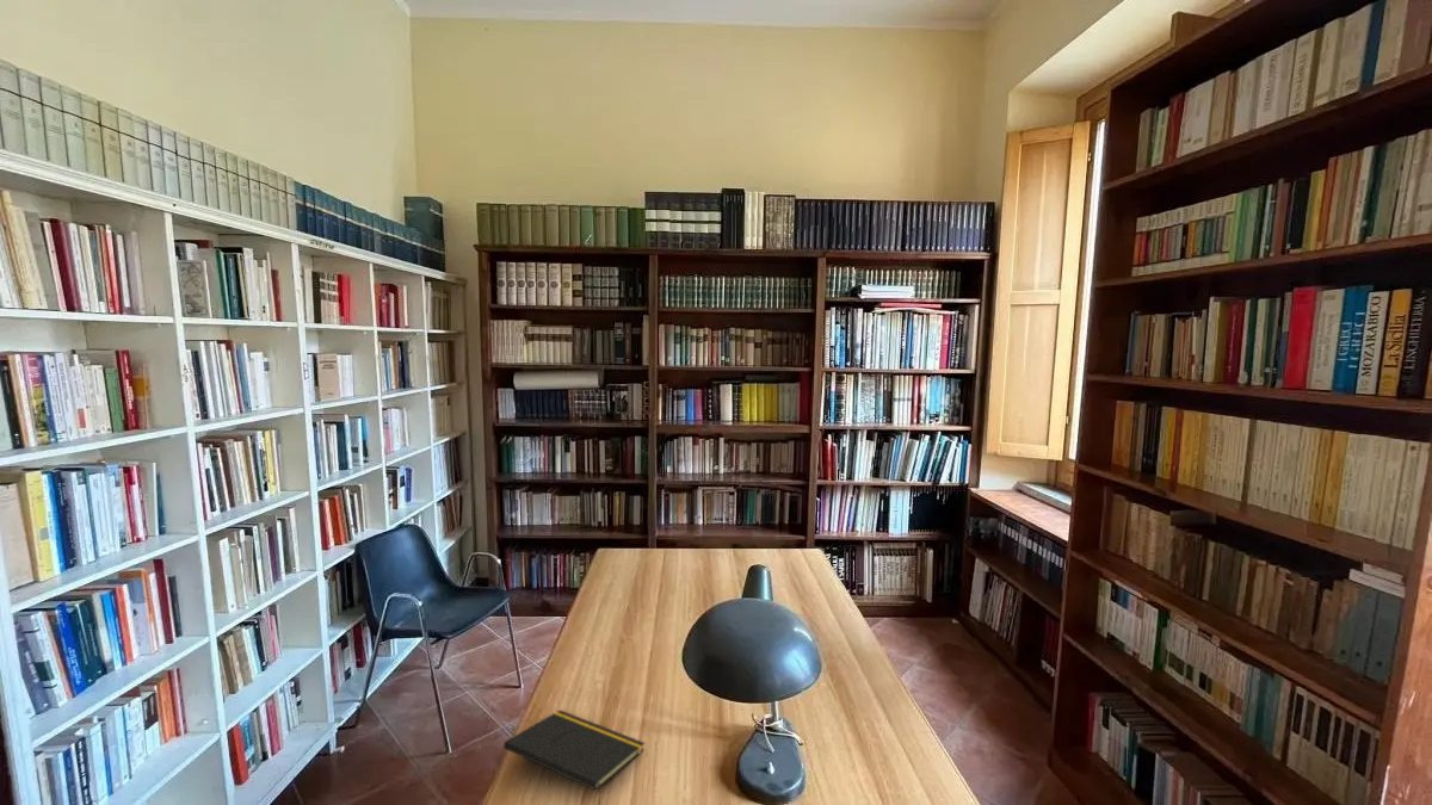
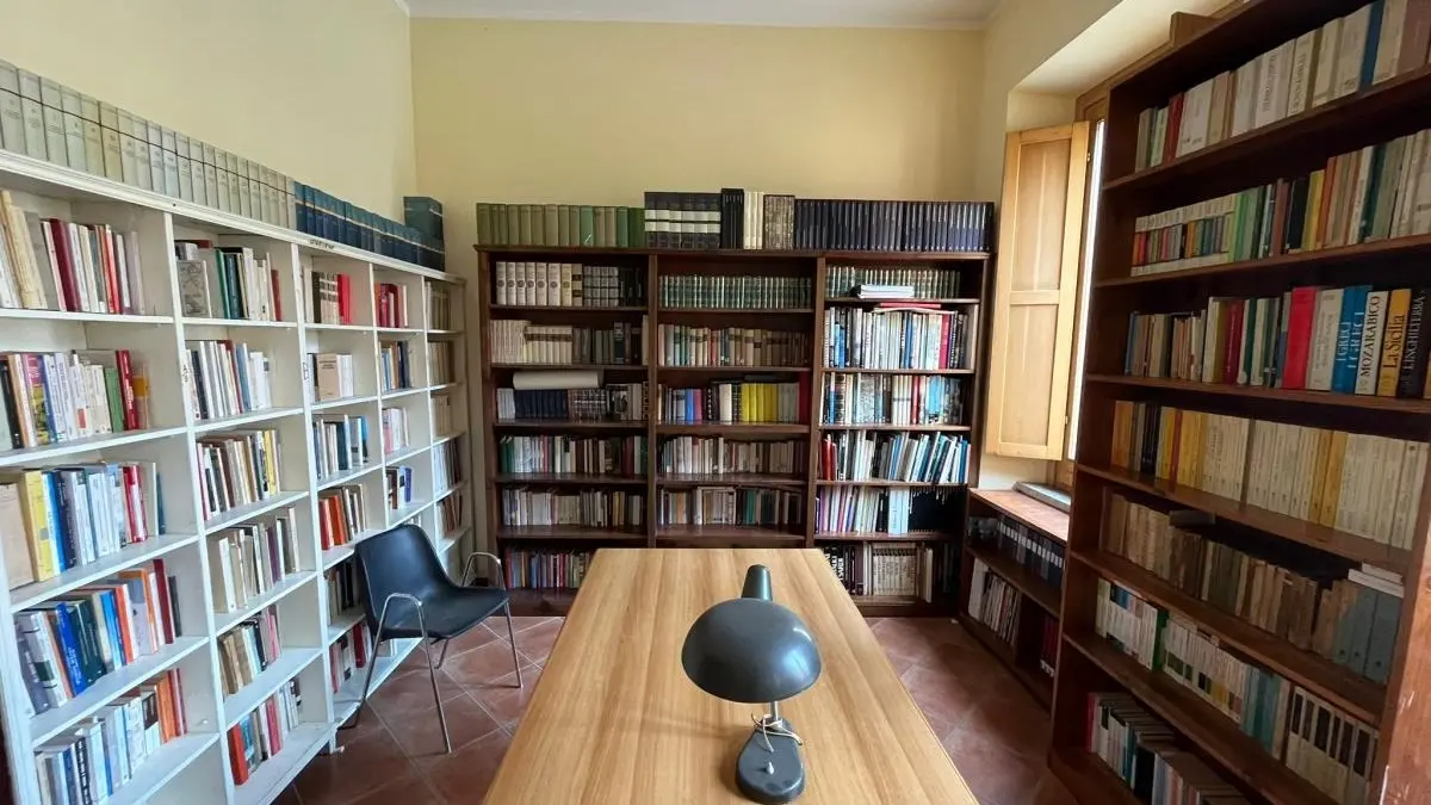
- notepad [502,708,646,805]
